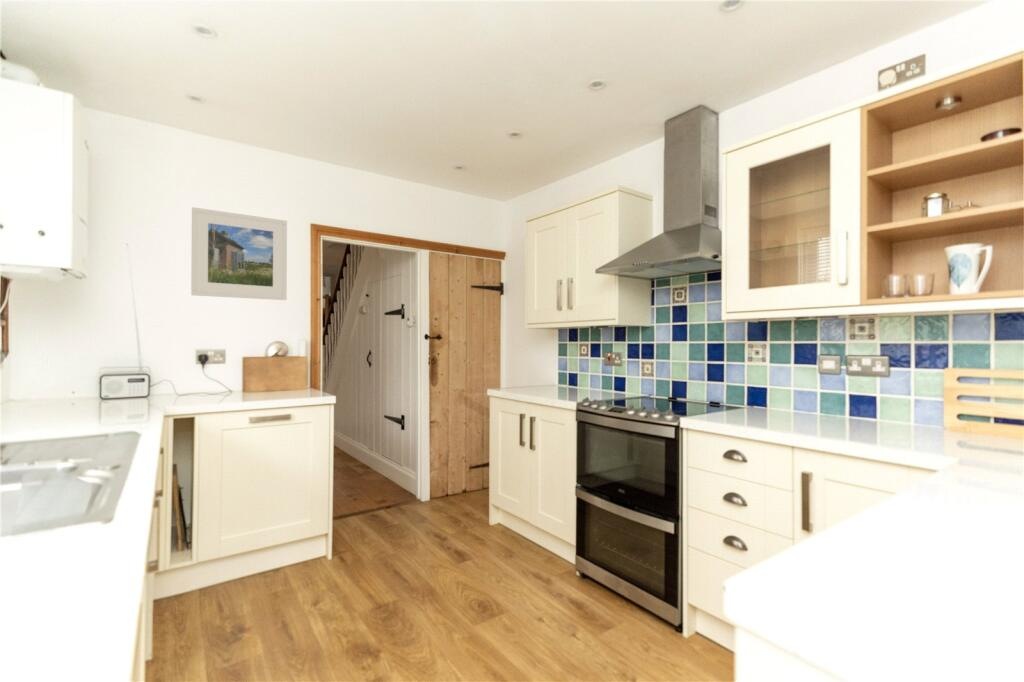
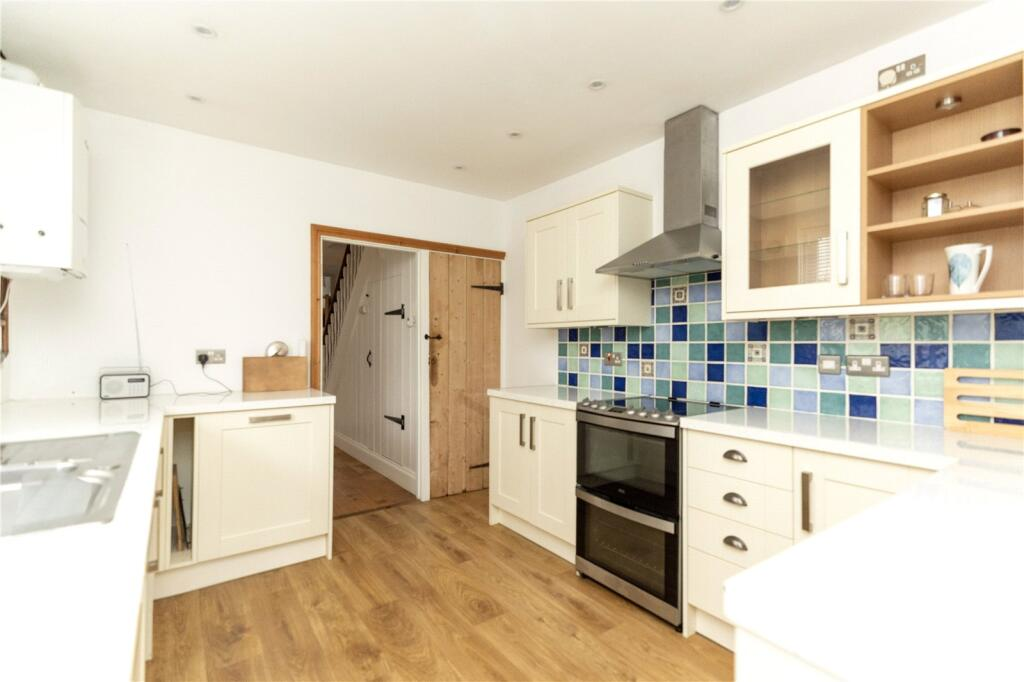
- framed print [190,206,288,301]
